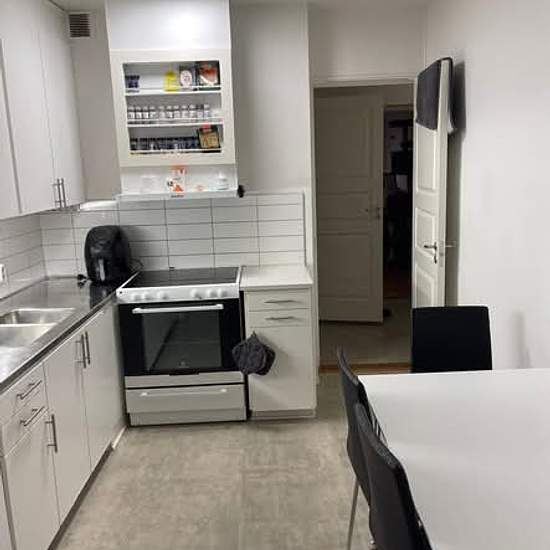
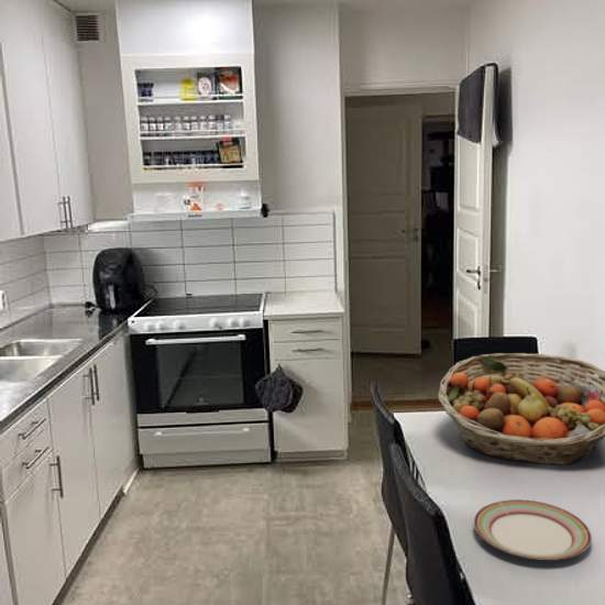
+ plate [473,498,593,561]
+ fruit basket [437,352,605,465]
